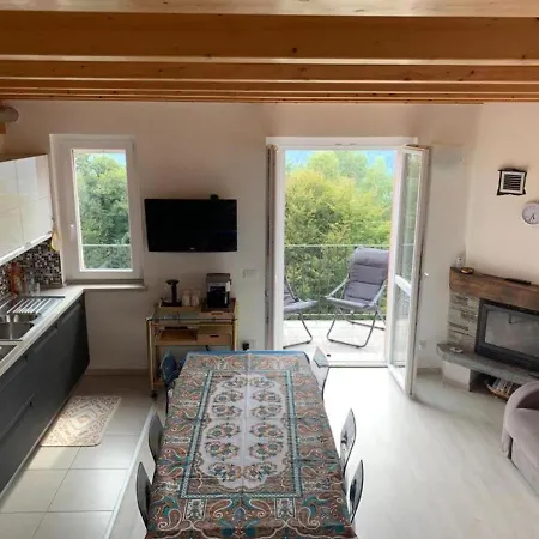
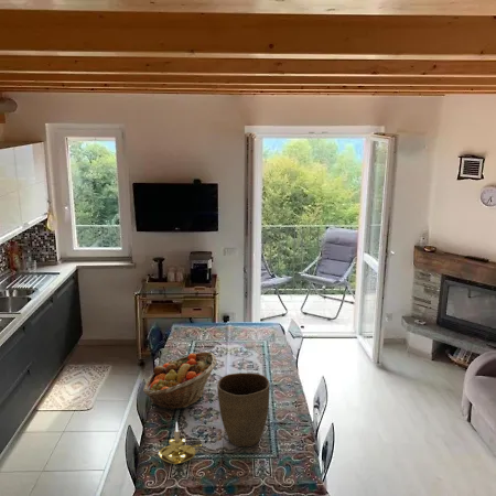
+ fruit basket [142,351,217,411]
+ candle holder [158,421,203,465]
+ vase [216,373,271,448]
